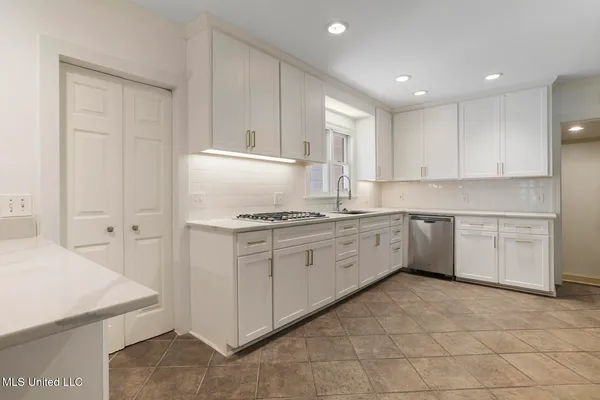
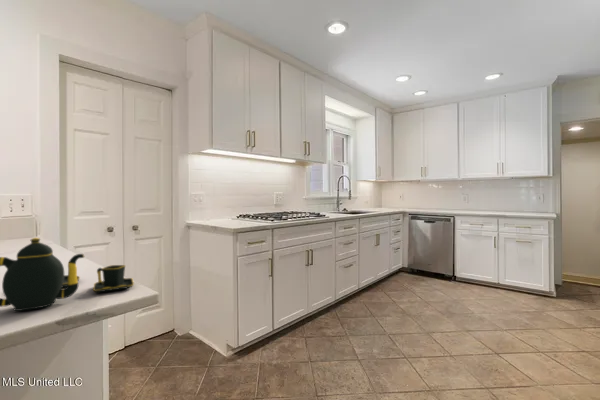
+ teapot [0,237,135,312]
